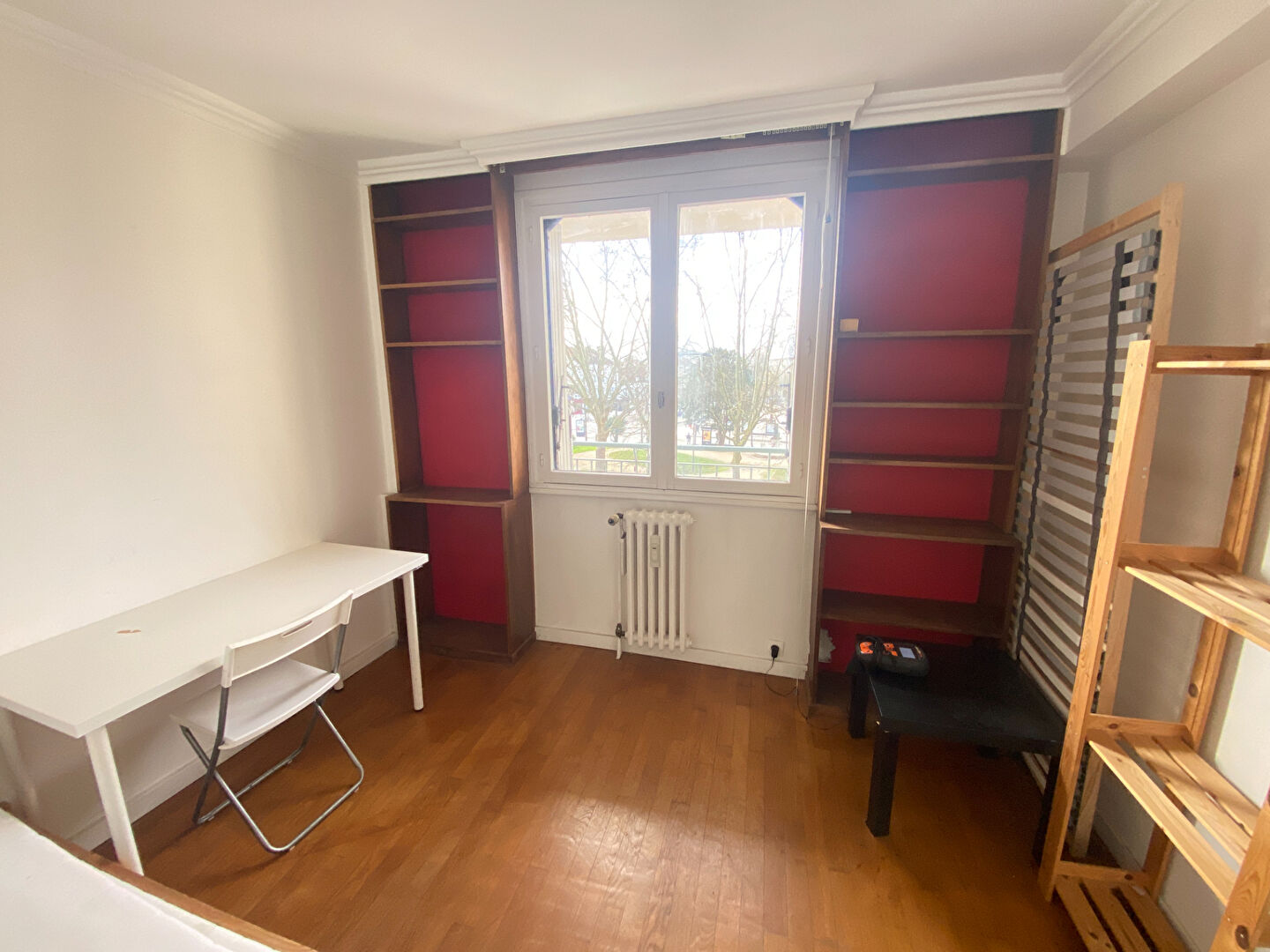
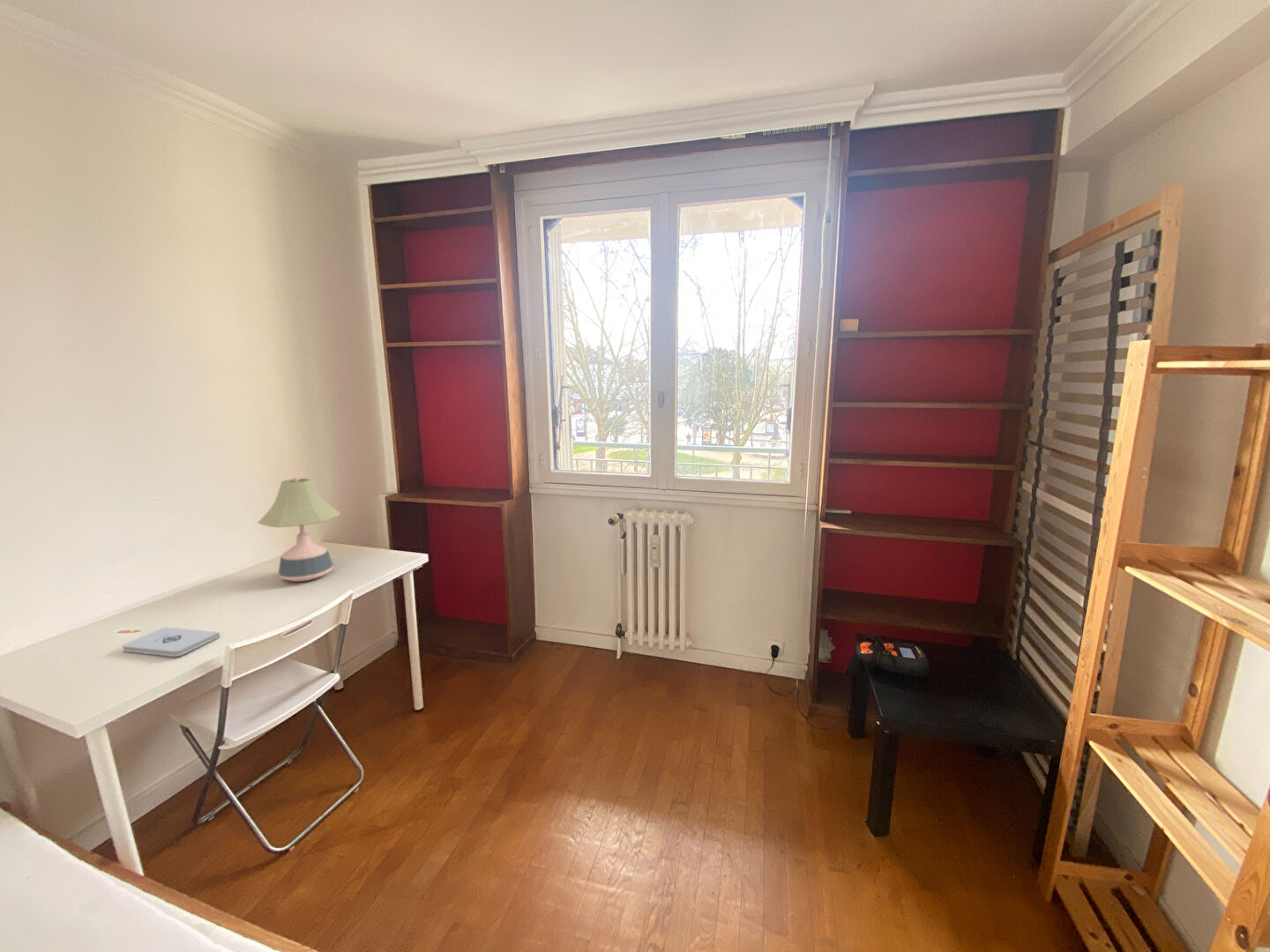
+ notepad [121,627,220,658]
+ desk lamp [258,476,341,583]
